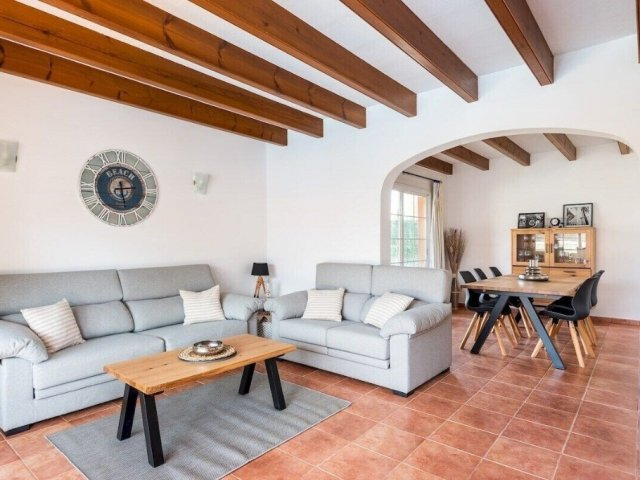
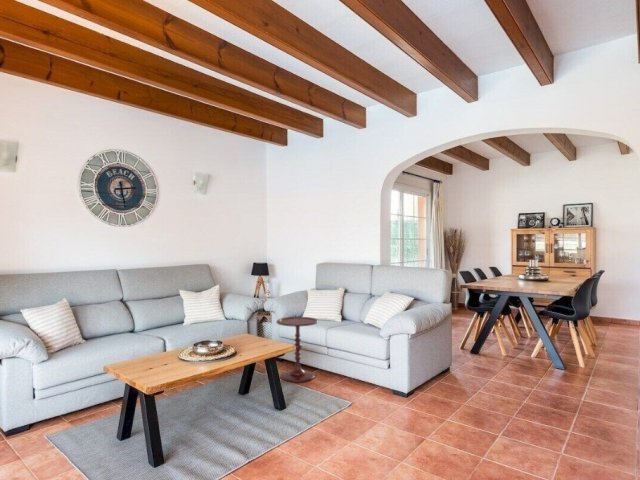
+ side table [275,316,319,383]
